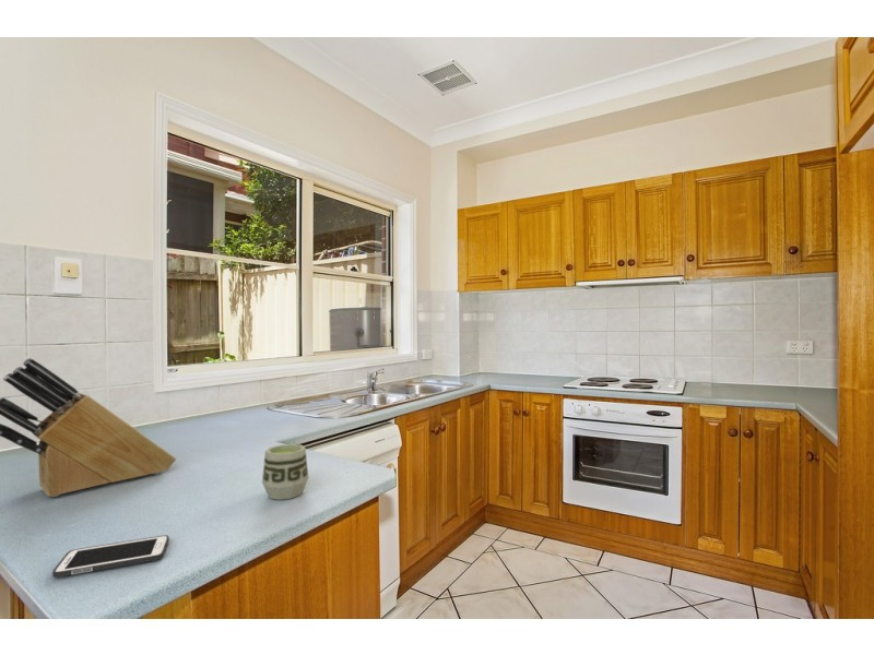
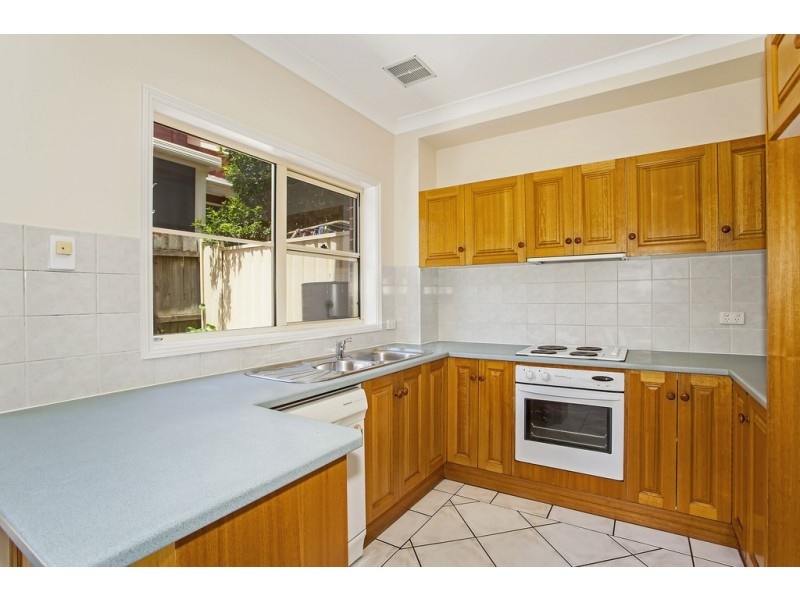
- cup [261,443,309,501]
- knife block [0,357,177,498]
- cell phone [51,534,170,579]
